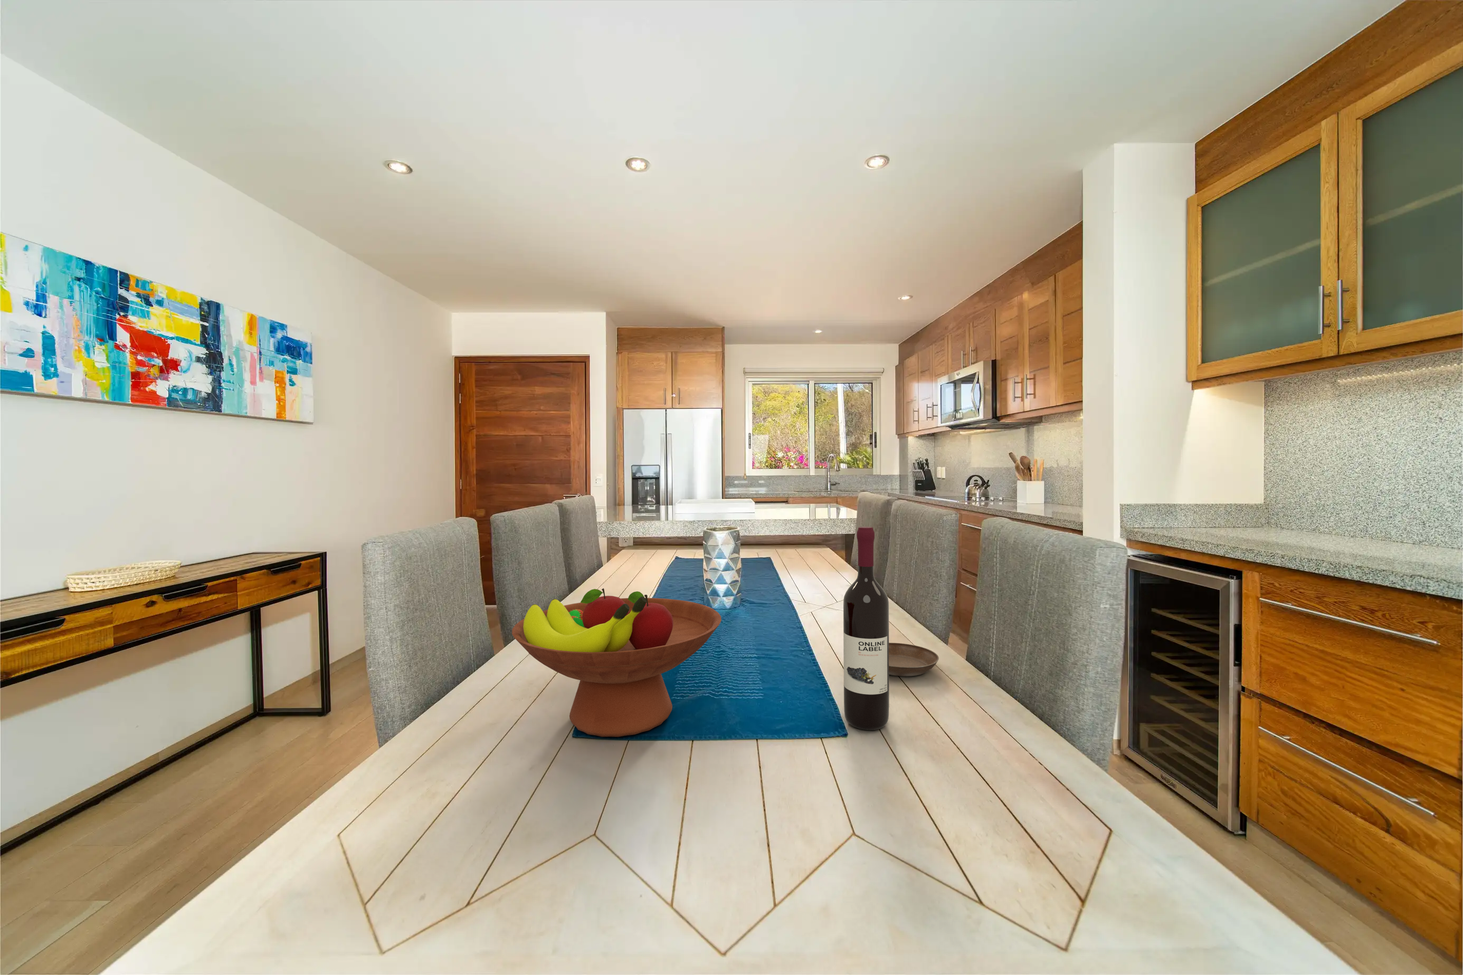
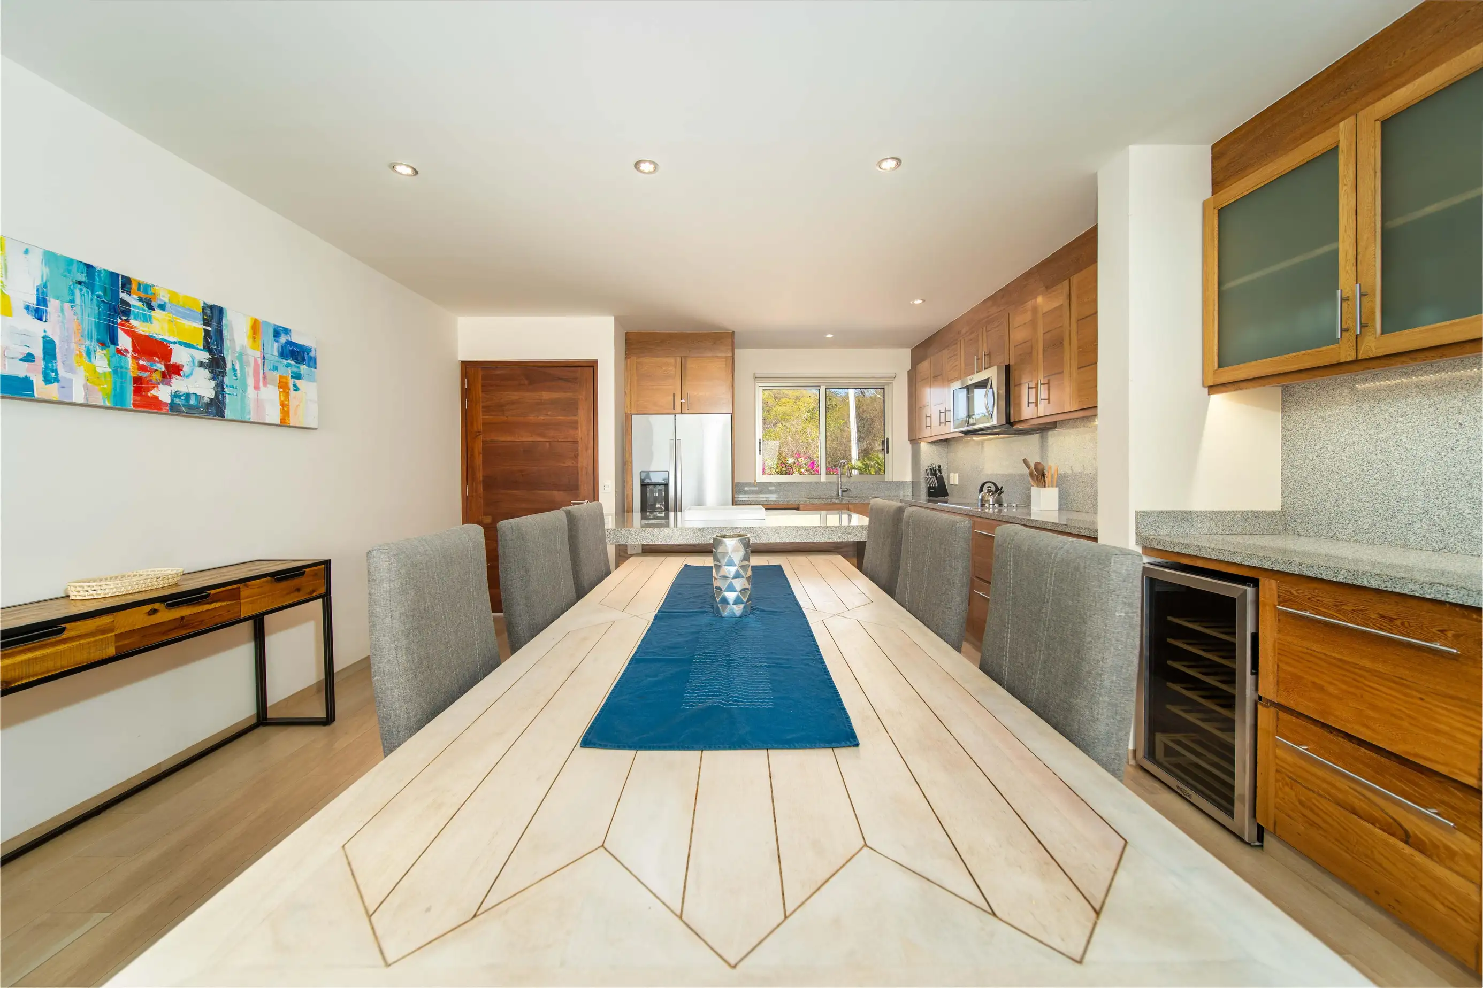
- fruit bowl [512,588,722,738]
- saucer [888,642,939,677]
- wine bottle [843,526,889,731]
